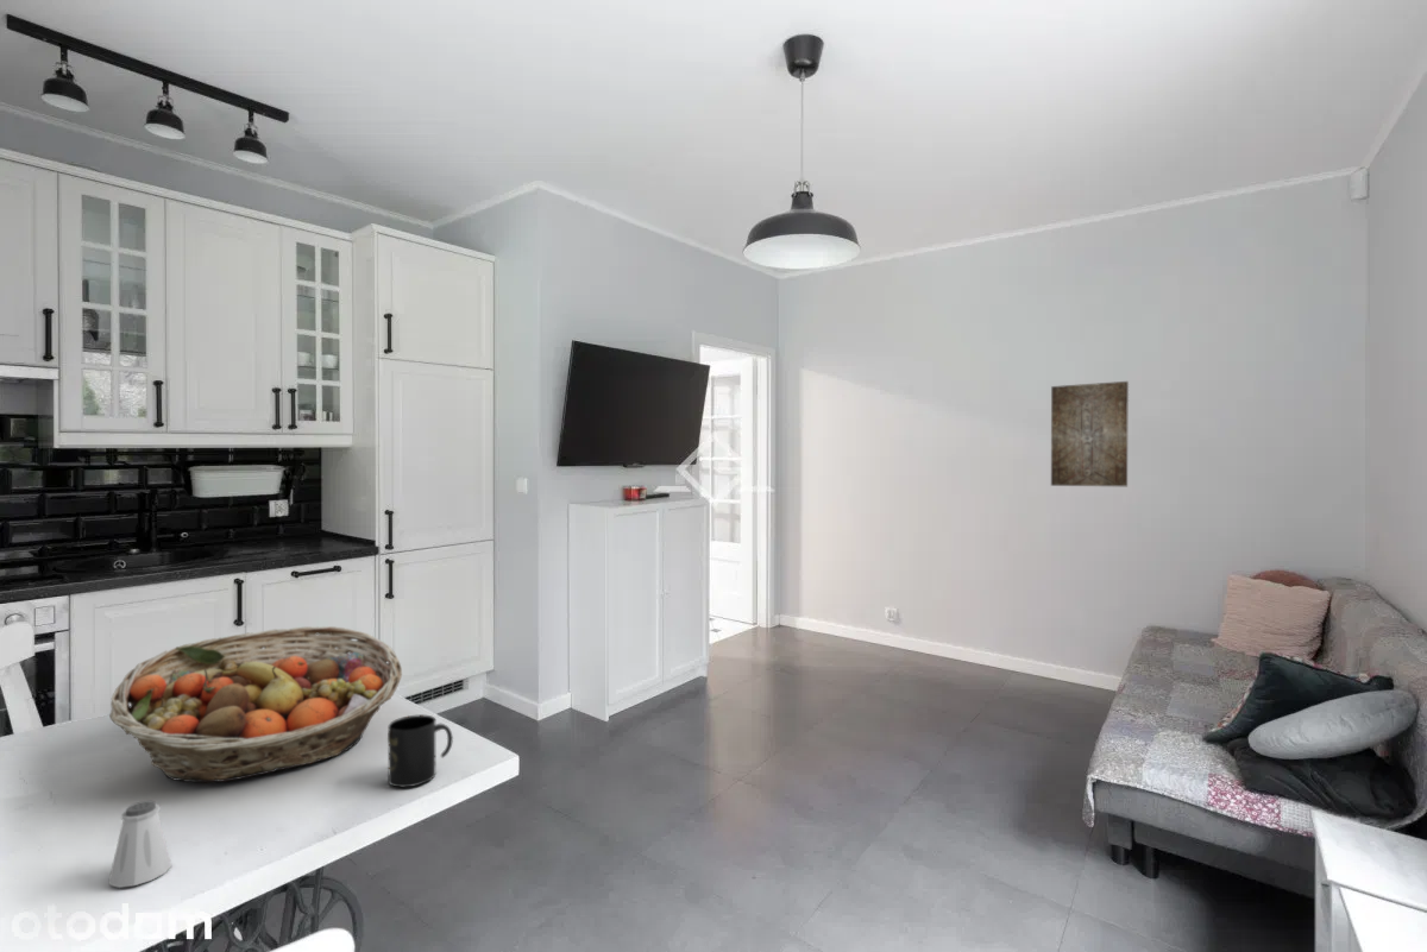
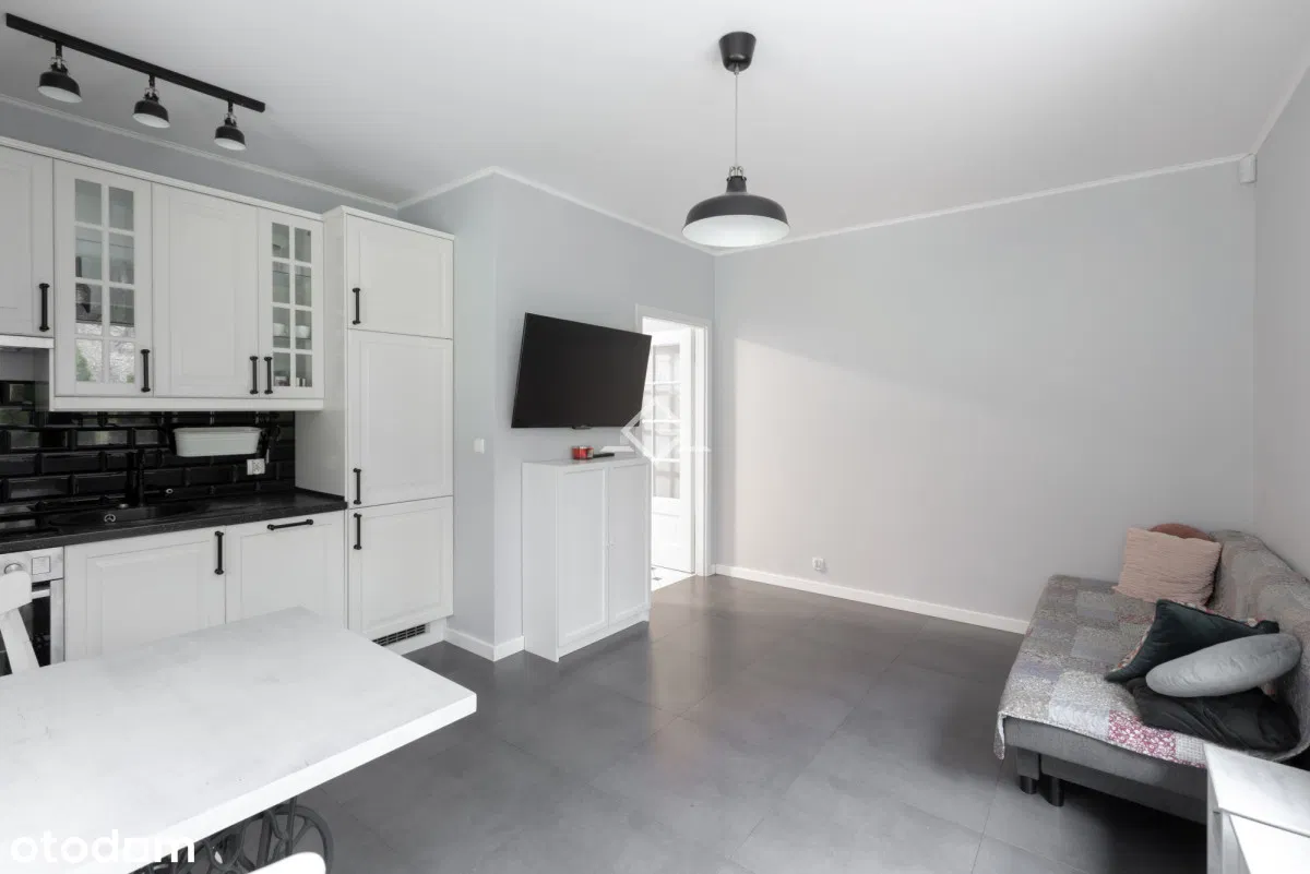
- mug [386,714,454,788]
- fruit basket [108,625,403,783]
- wall art [1050,380,1130,487]
- saltshaker [108,800,172,889]
